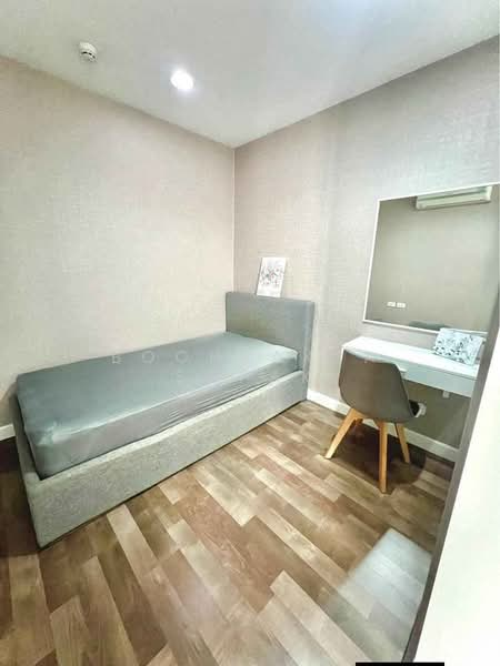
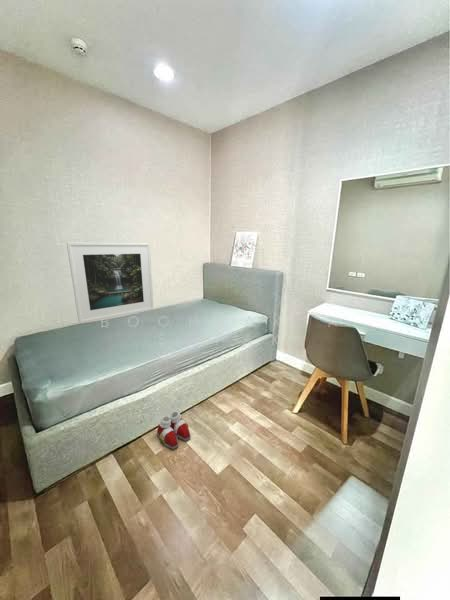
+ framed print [66,241,155,324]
+ slippers [156,410,192,450]
